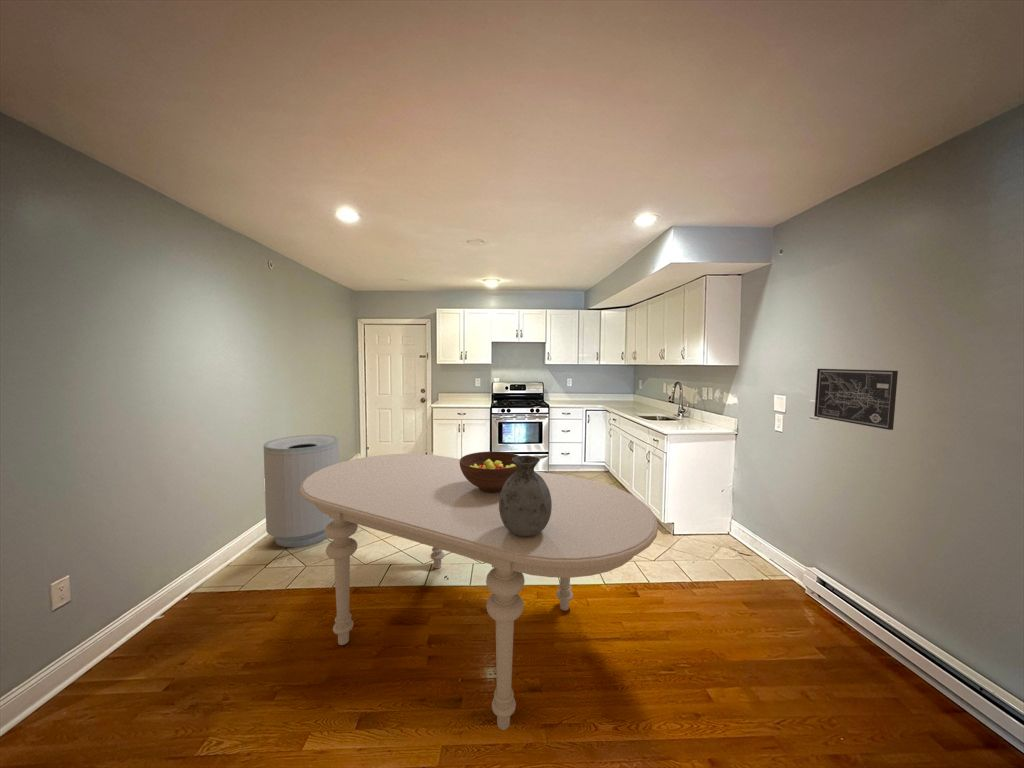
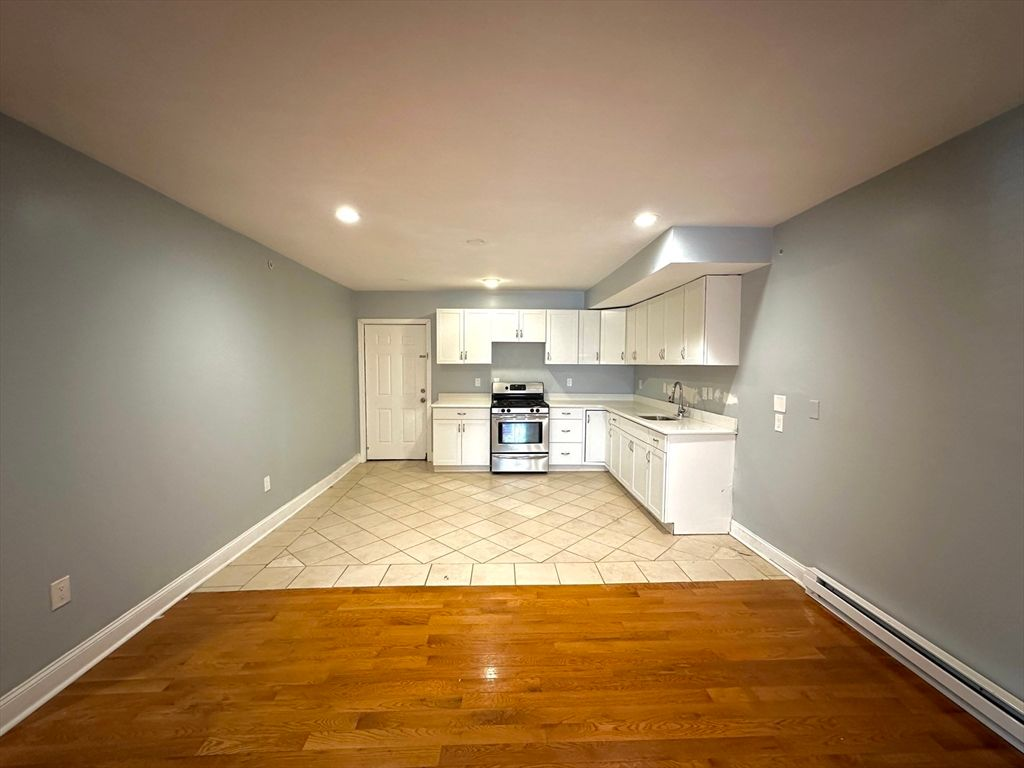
- dining table [300,453,659,731]
- trash can [263,434,340,548]
- vase [499,455,552,537]
- fruit bowl [460,451,520,492]
- wall art [813,368,899,431]
